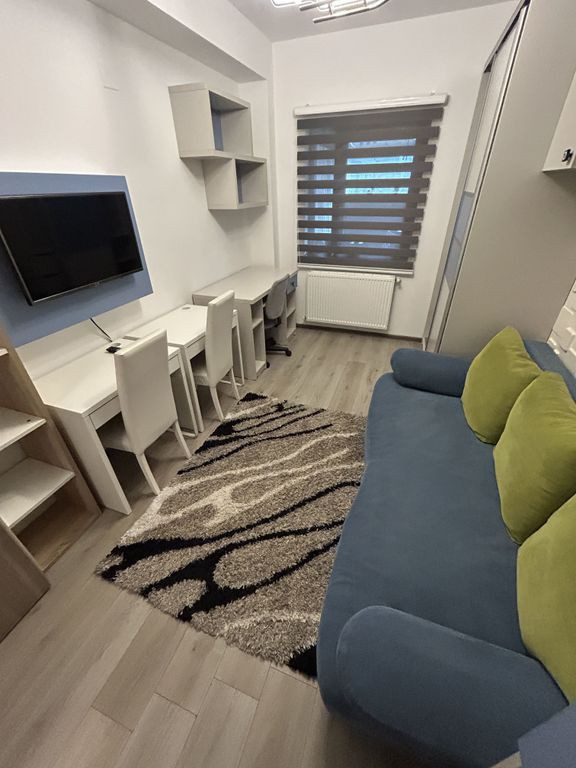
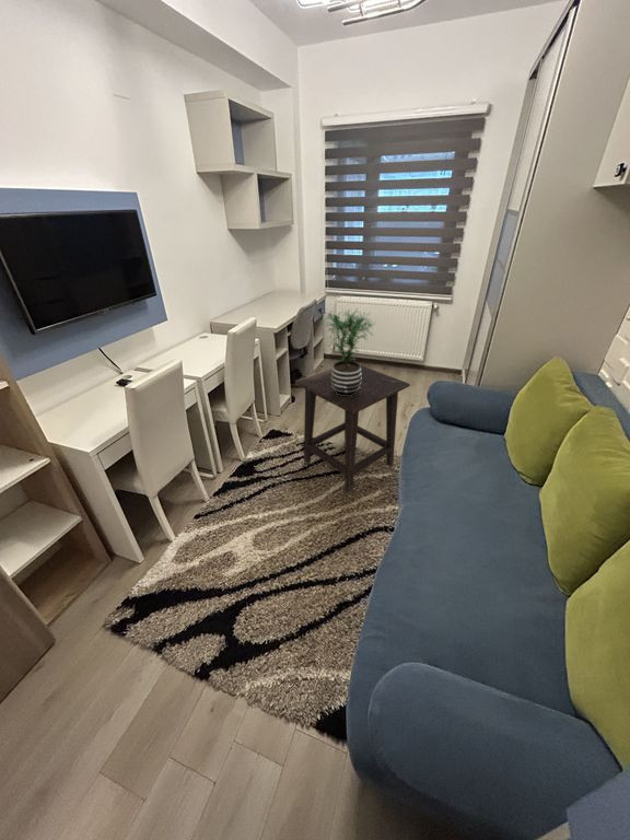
+ side table [294,363,411,495]
+ potted plant [318,307,376,396]
